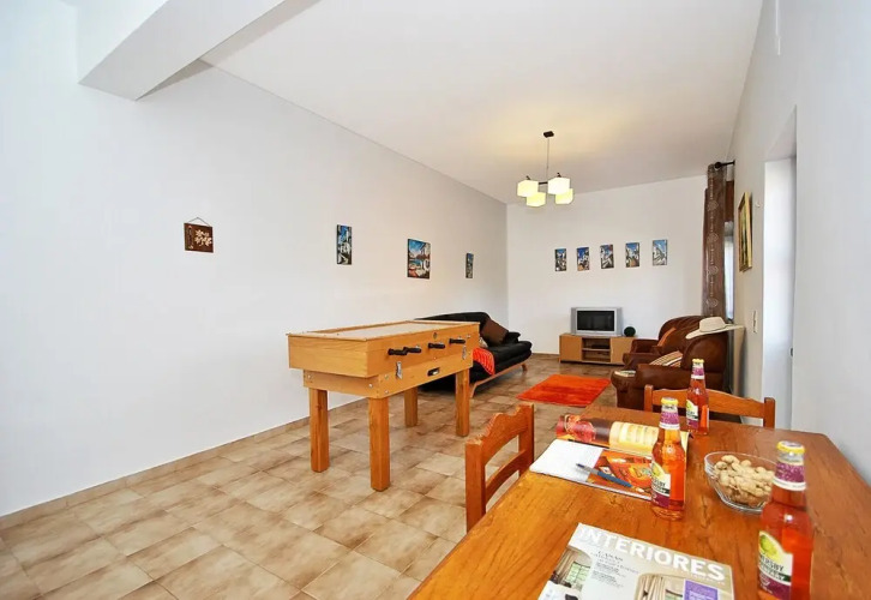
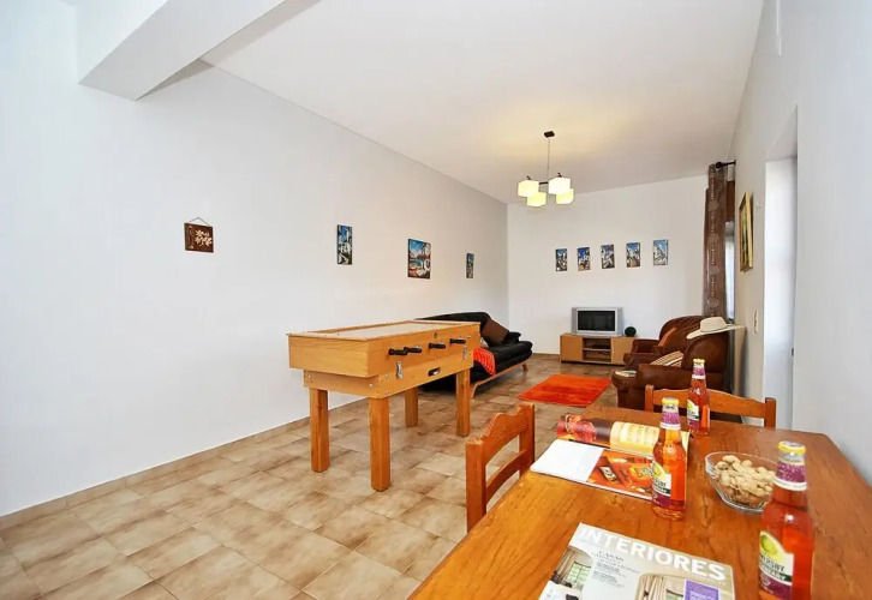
- pen [575,462,635,488]
